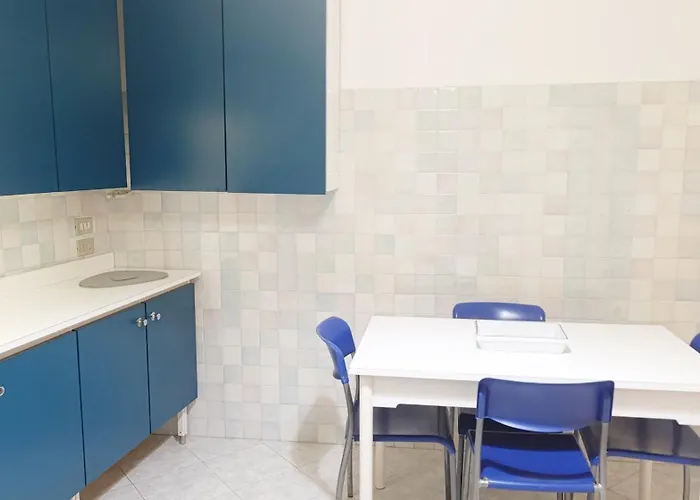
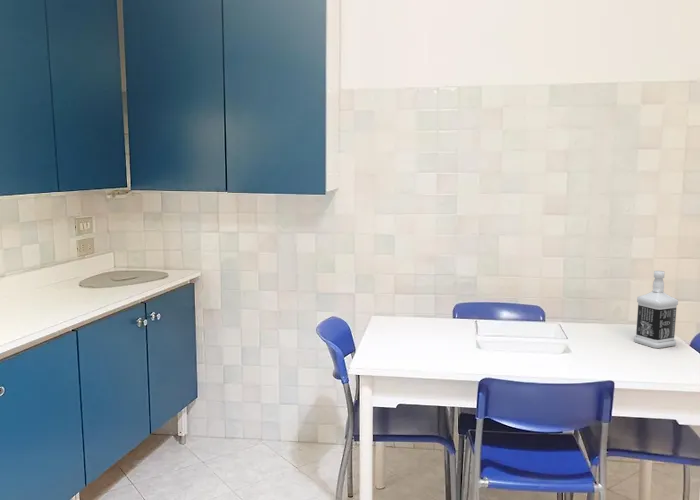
+ bottle [633,270,679,349]
